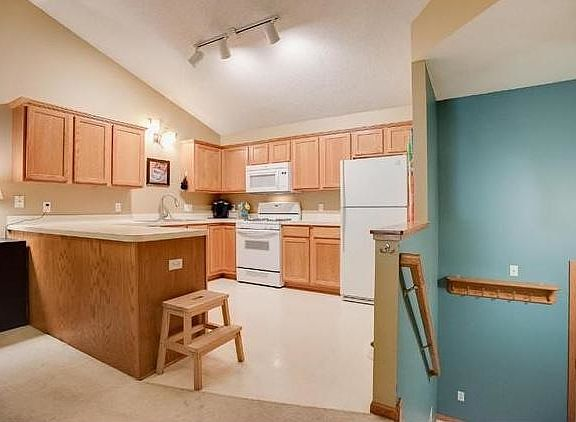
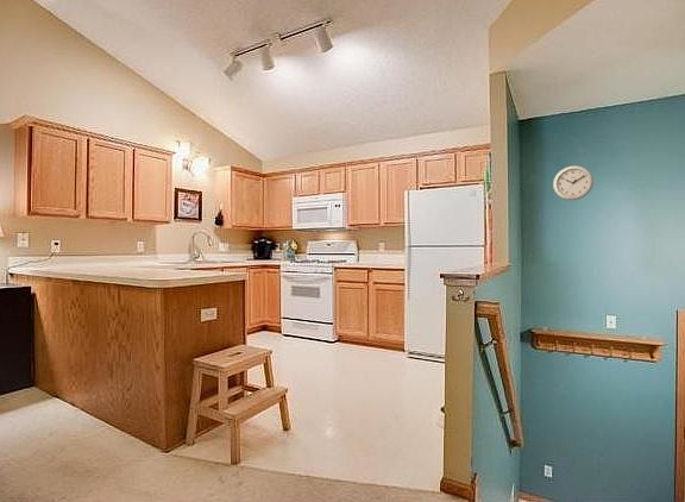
+ wall clock [552,165,595,201]
